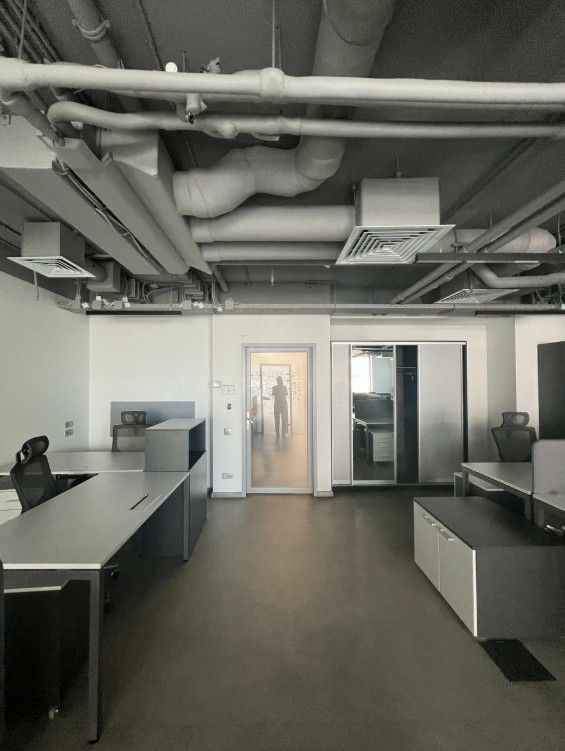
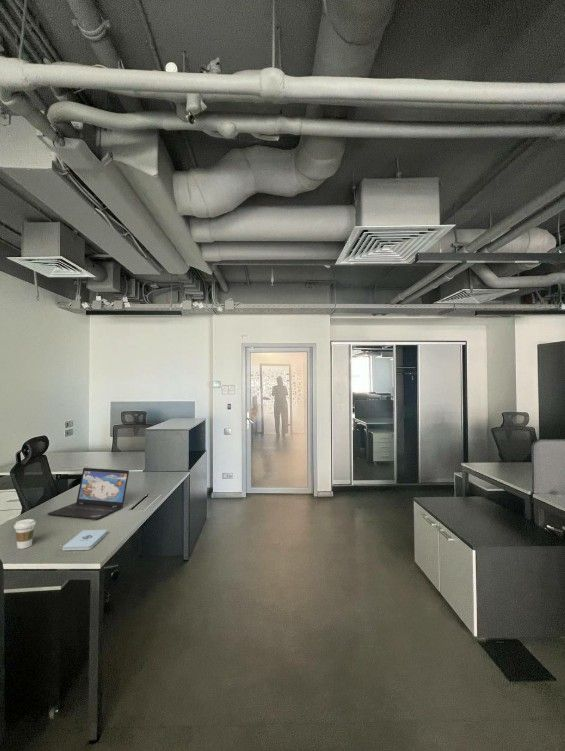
+ laptop [46,467,130,520]
+ notepad [62,529,108,551]
+ coffee cup [13,518,37,550]
